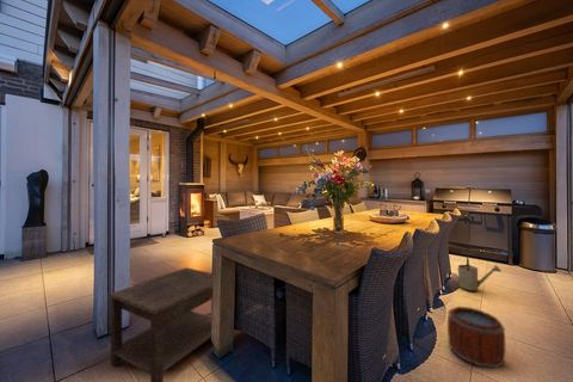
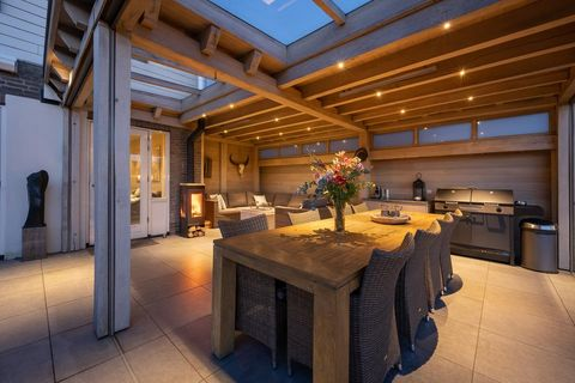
- bucket [446,306,506,369]
- side table [109,266,214,382]
- watering can [454,257,503,294]
